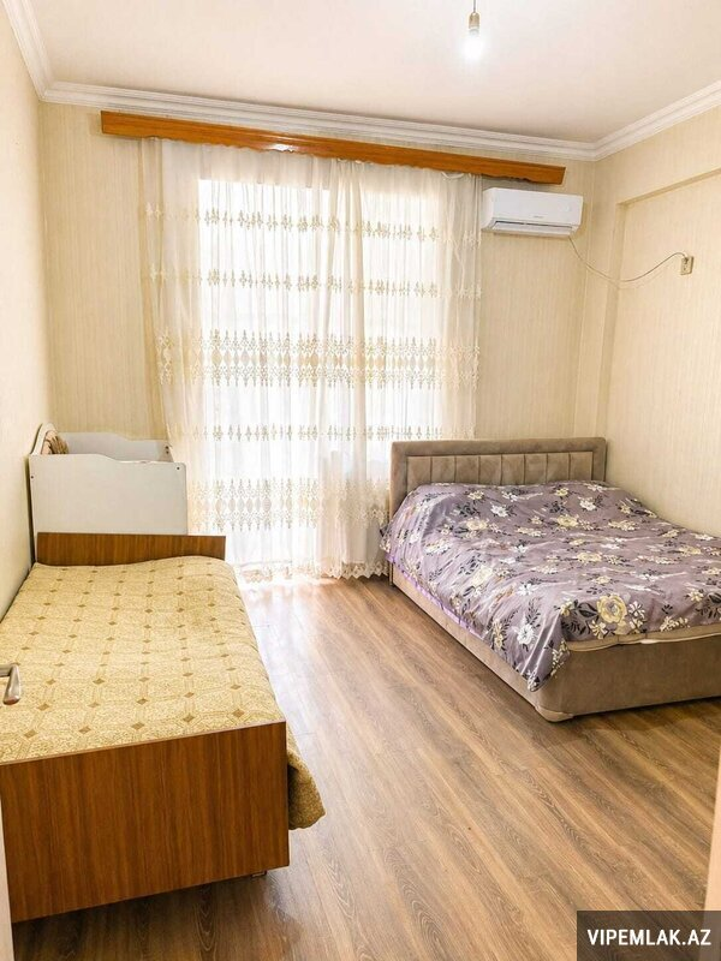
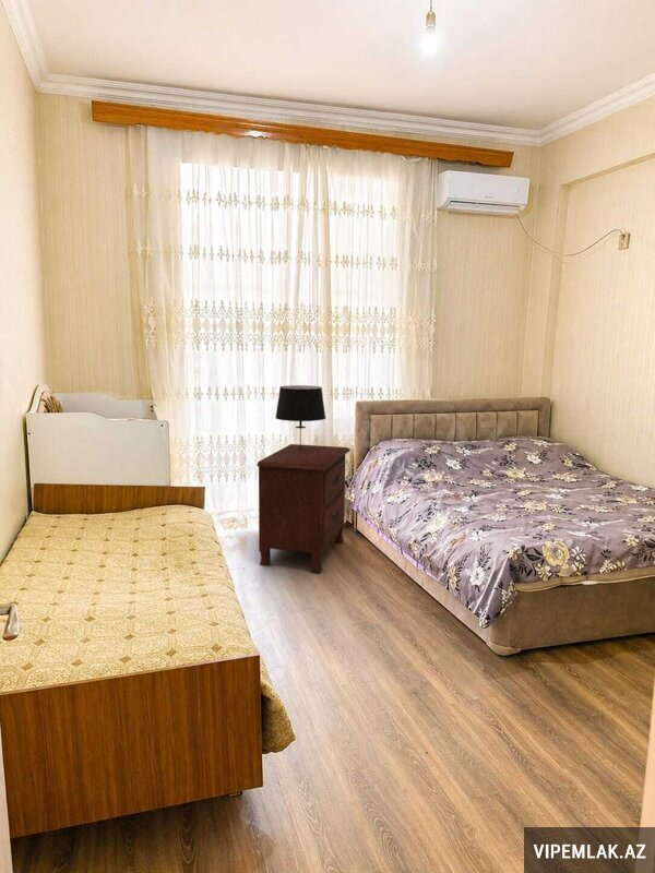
+ table lamp [274,384,326,451]
+ nightstand [255,443,352,574]
